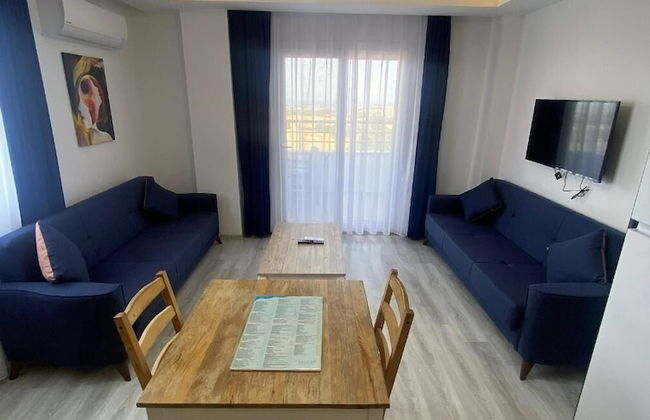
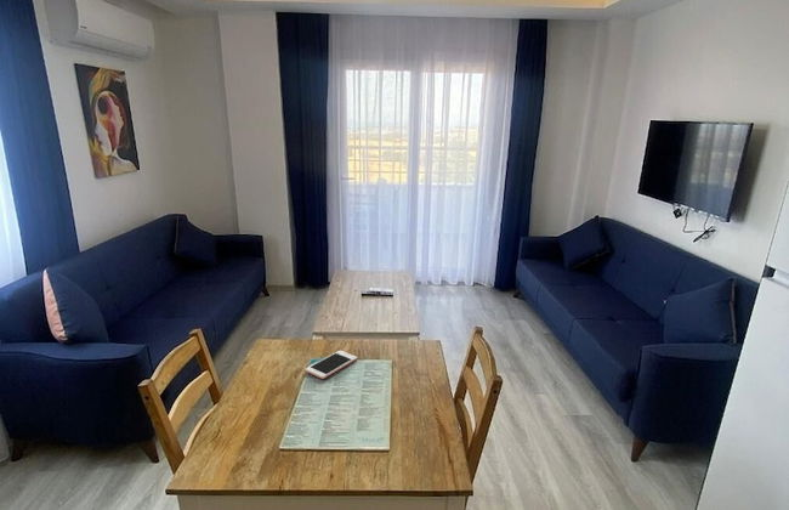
+ cell phone [305,350,358,380]
